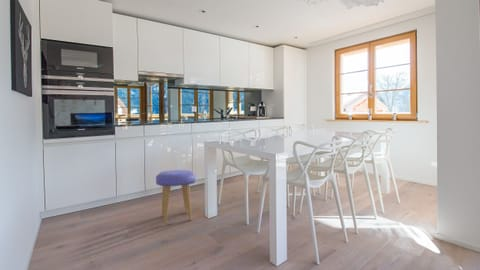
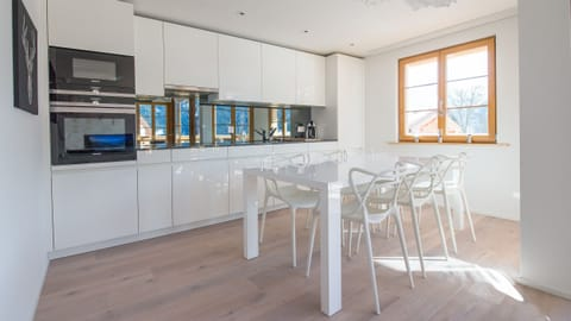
- stool [155,169,196,225]
